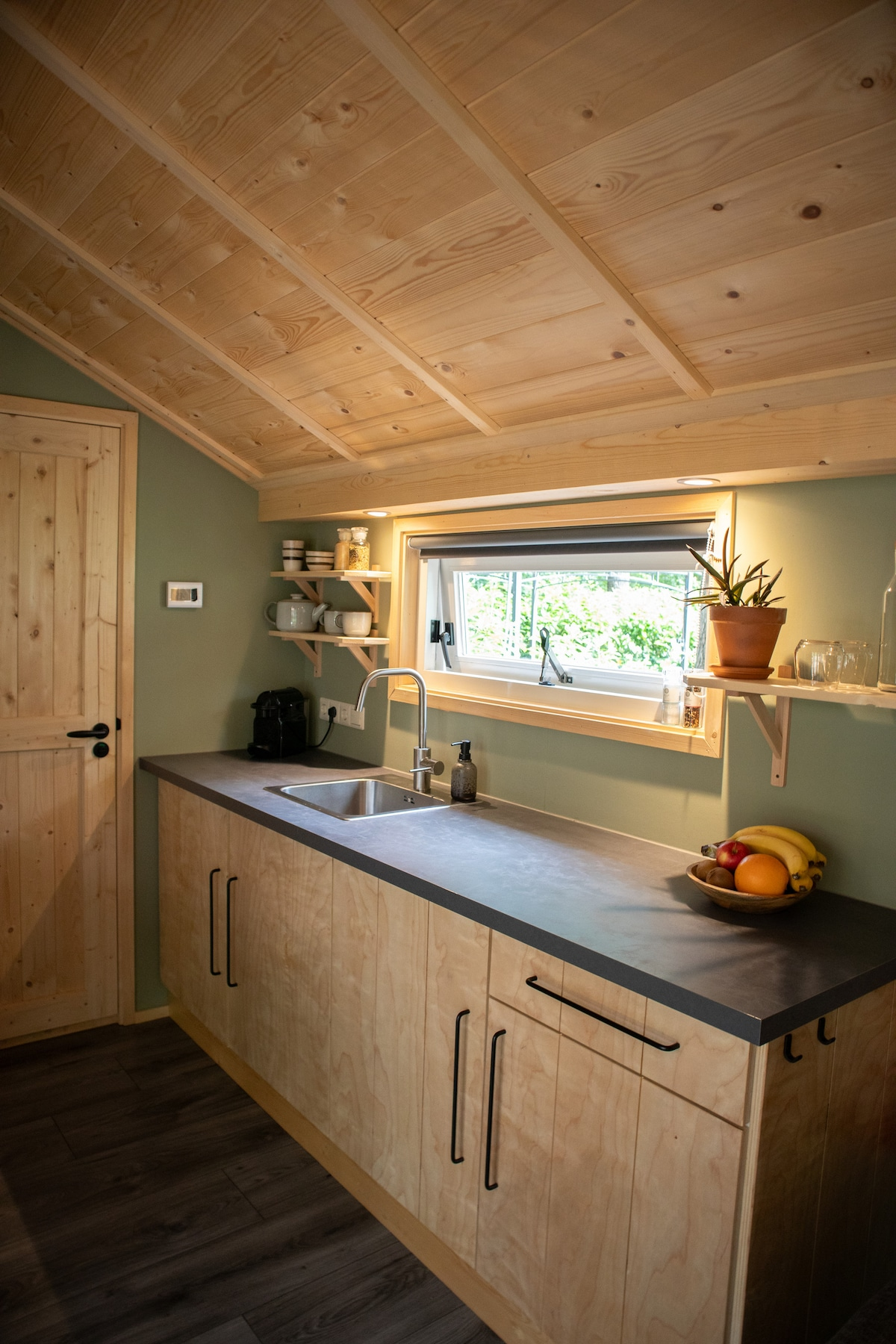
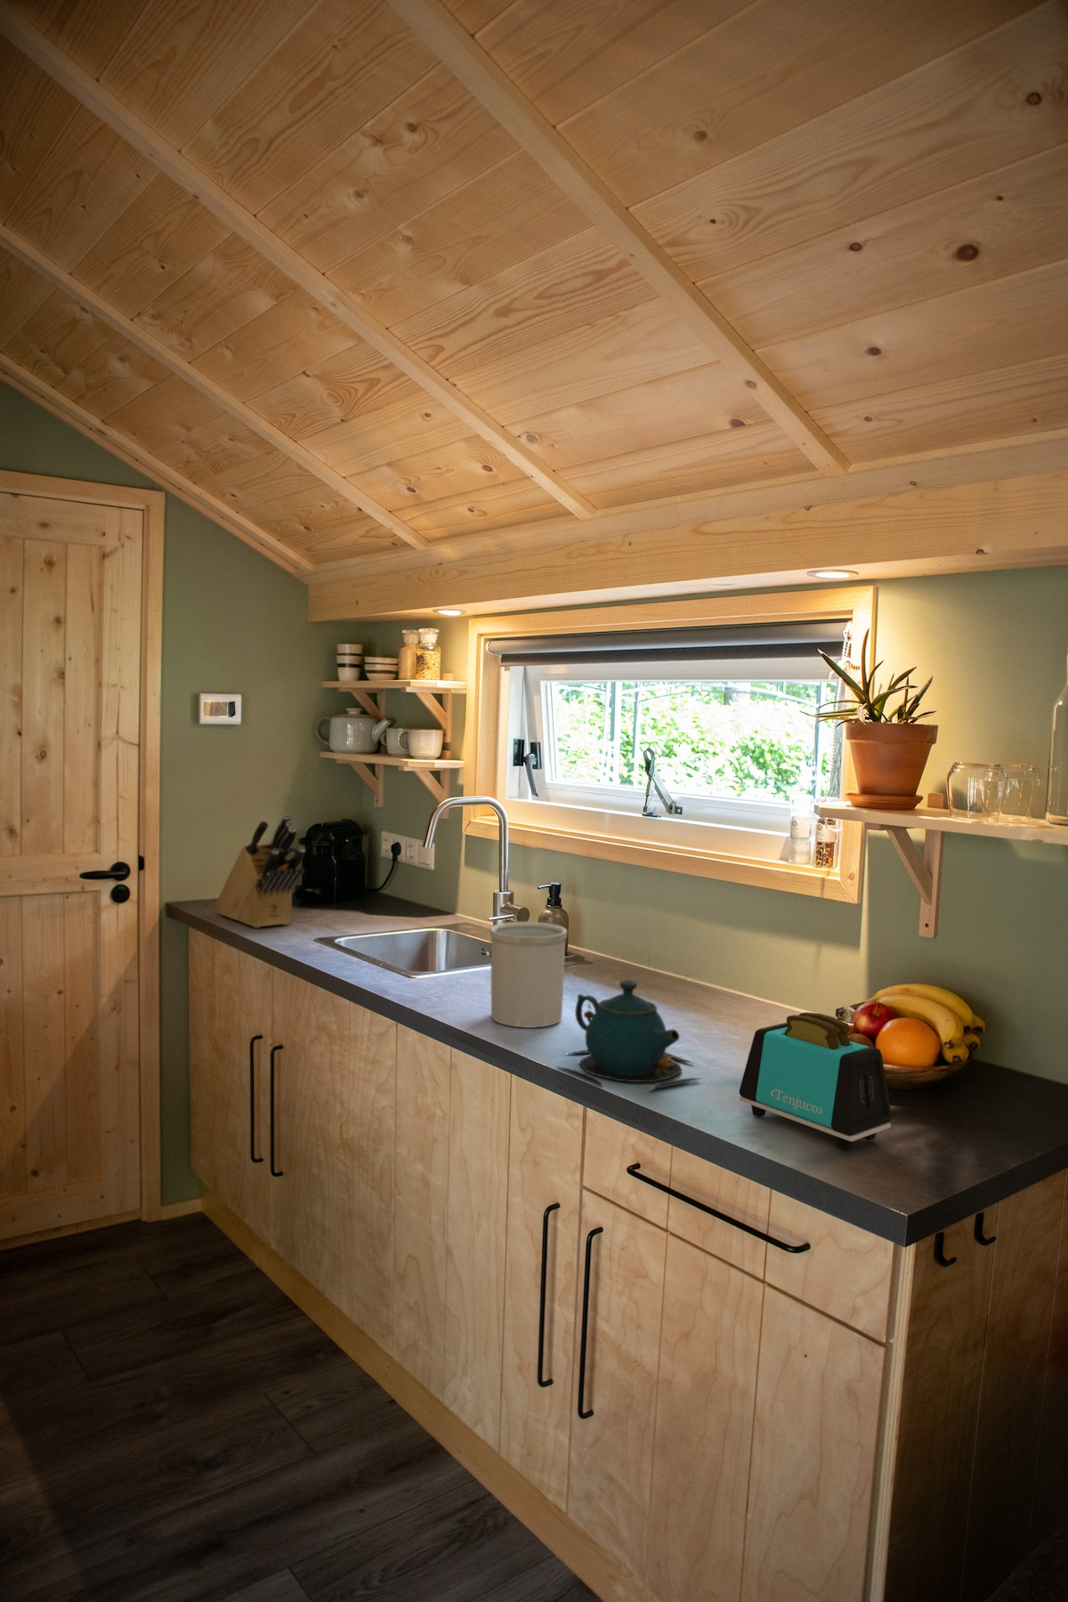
+ teapot [554,980,703,1091]
+ knife block [215,813,306,930]
+ toaster [739,1011,893,1150]
+ utensil holder [489,921,567,1029]
